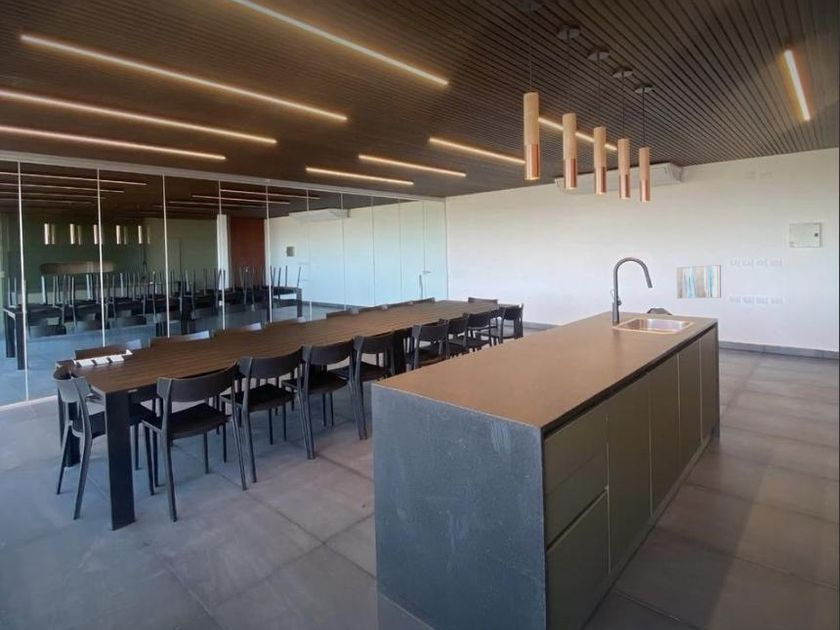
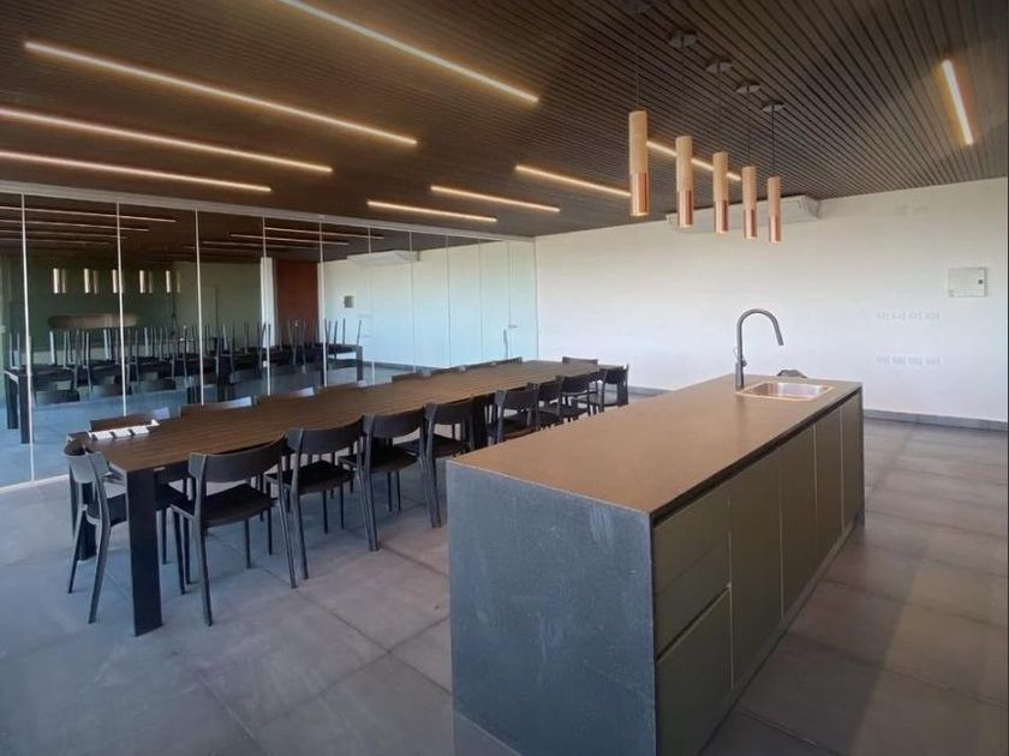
- wall art [676,264,722,300]
